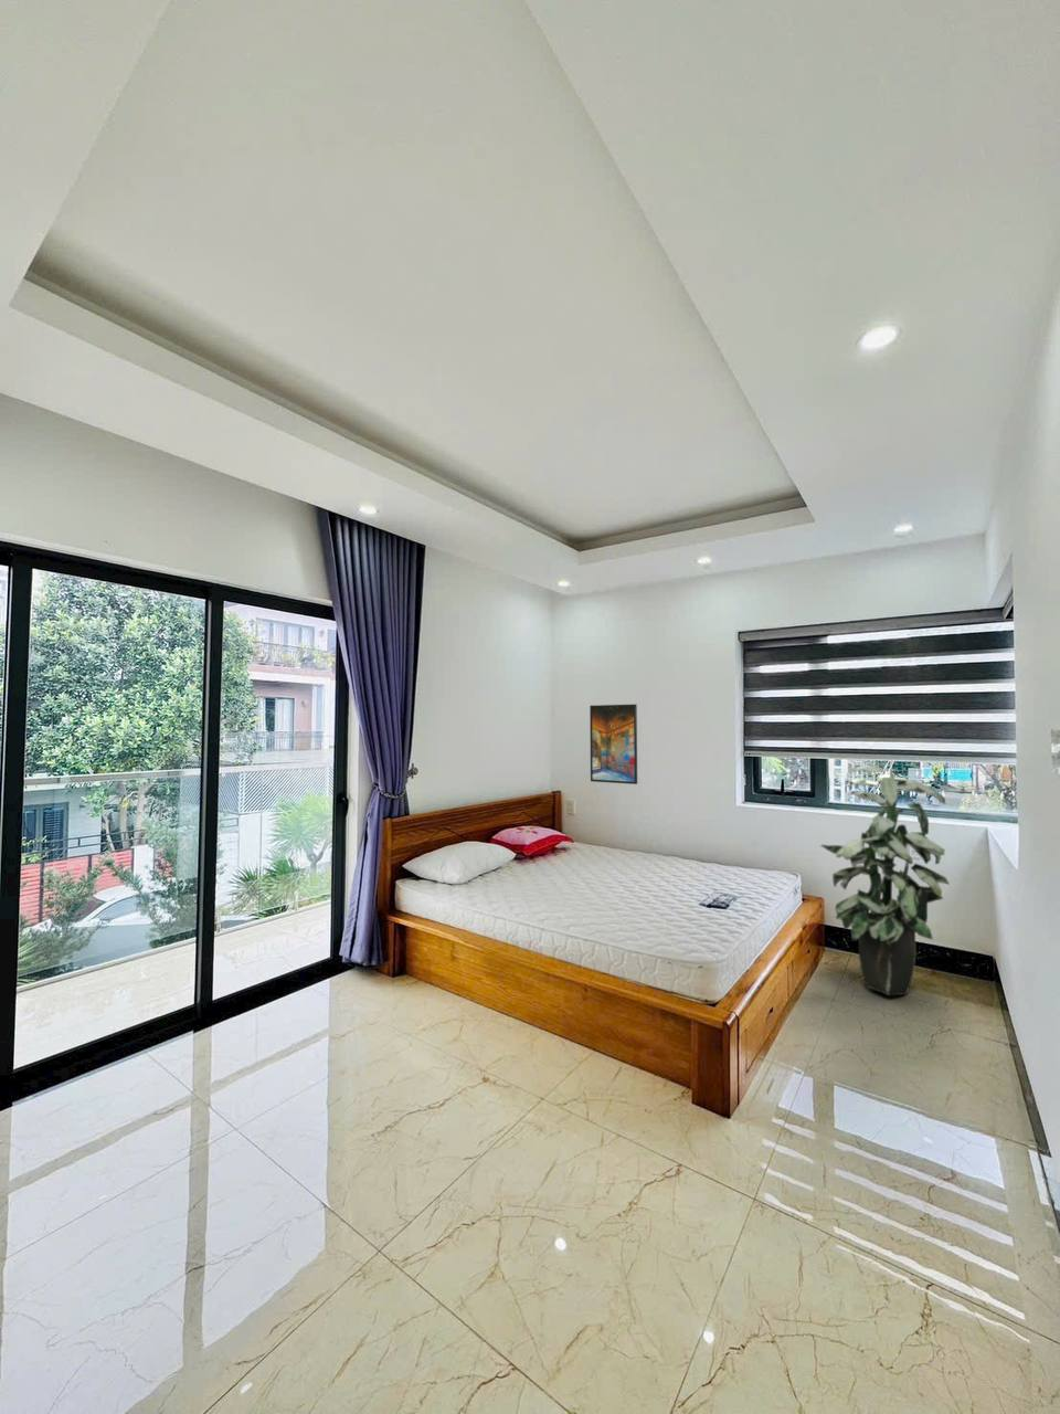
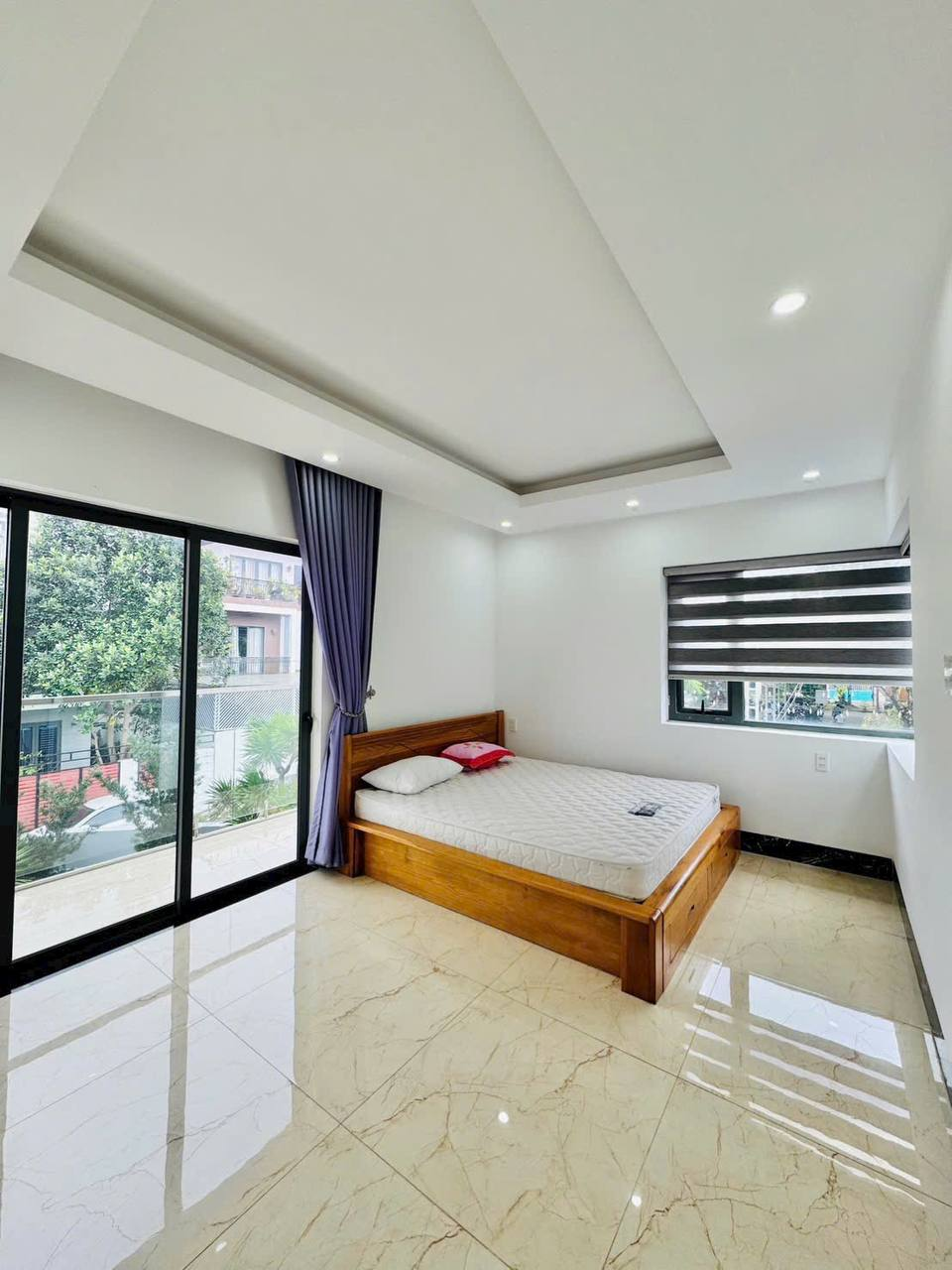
- indoor plant [819,765,951,996]
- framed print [589,704,638,785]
